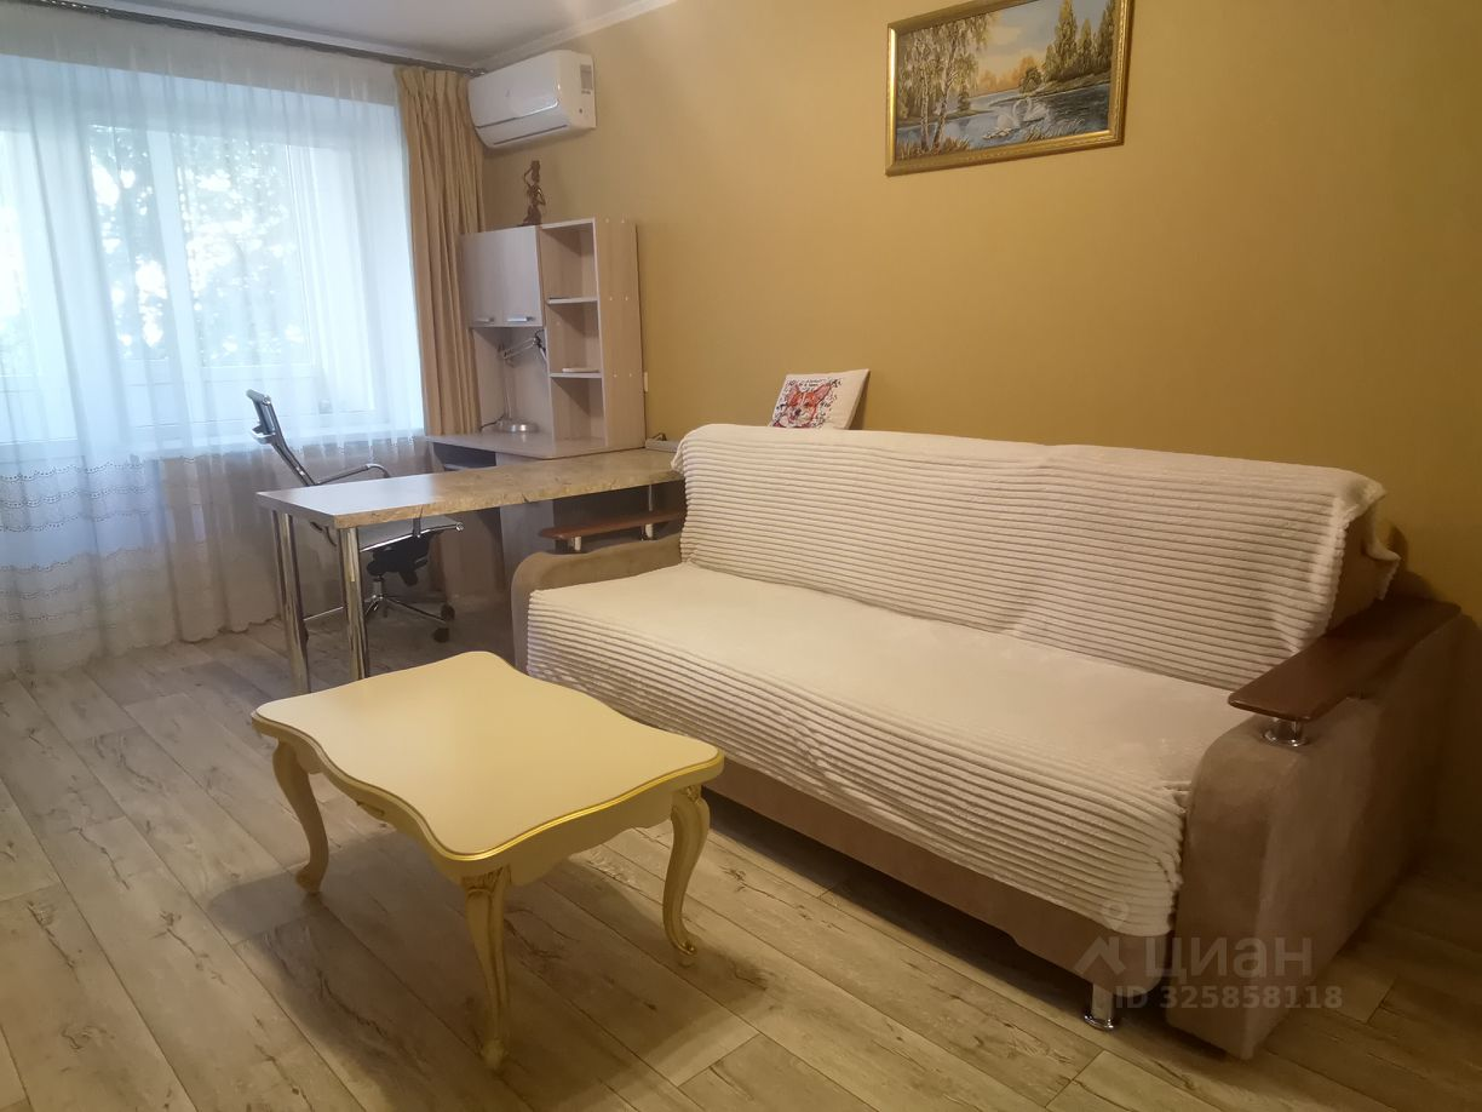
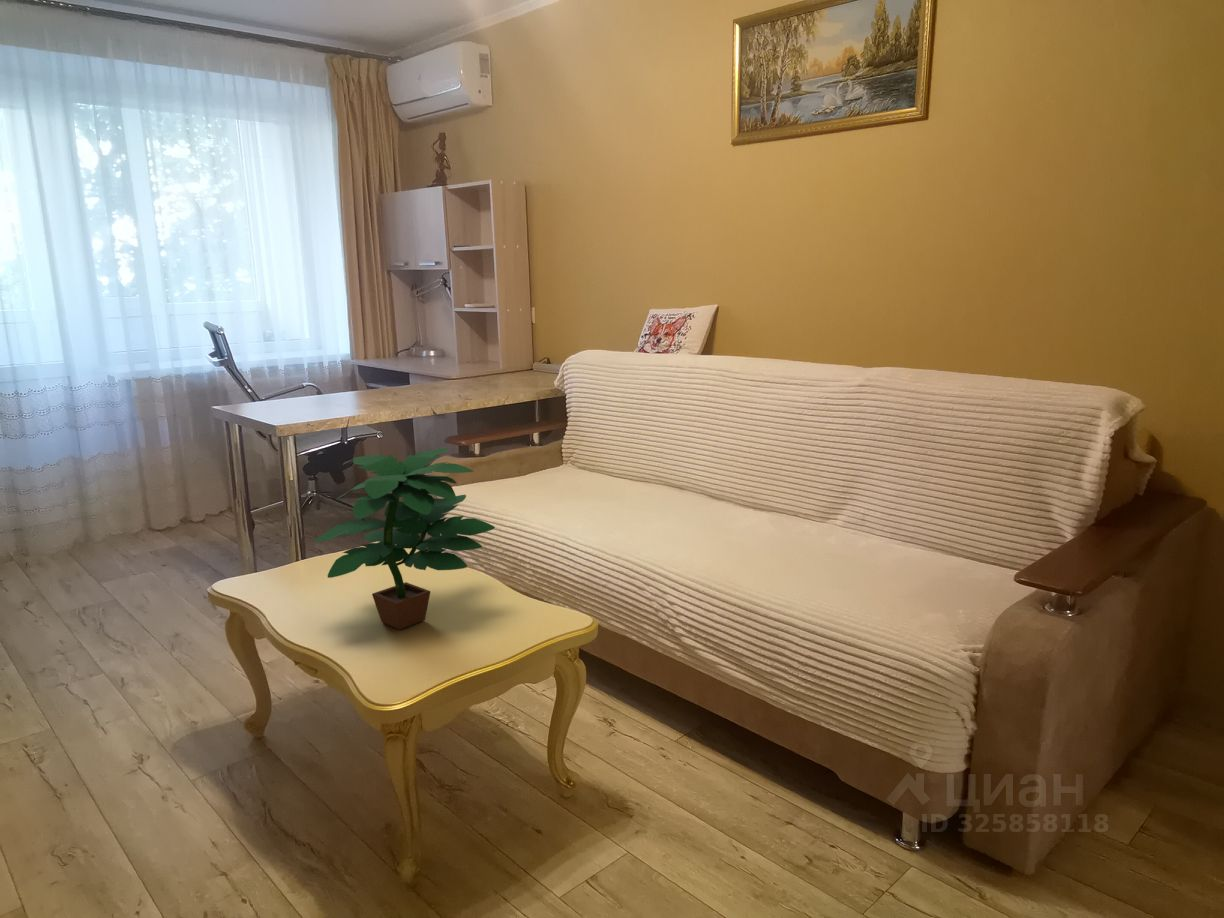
+ potted plant [313,447,496,631]
